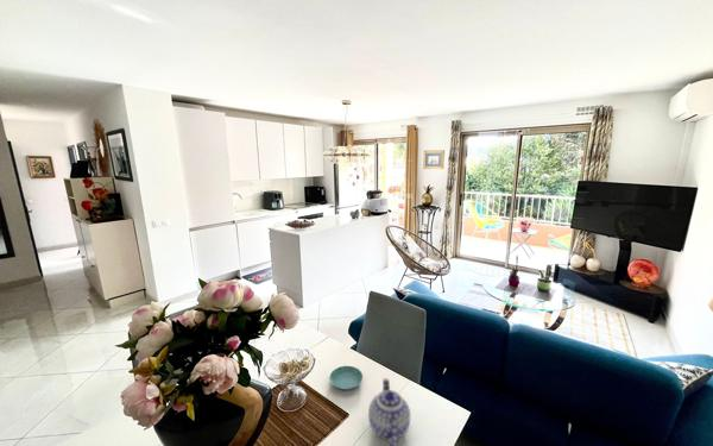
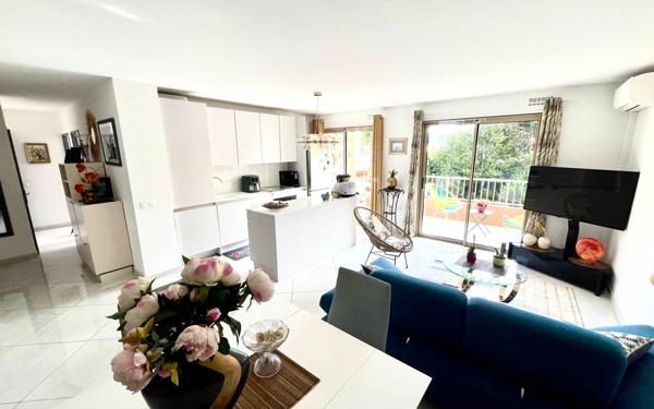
- teapot [367,377,411,446]
- saucer [328,365,364,391]
